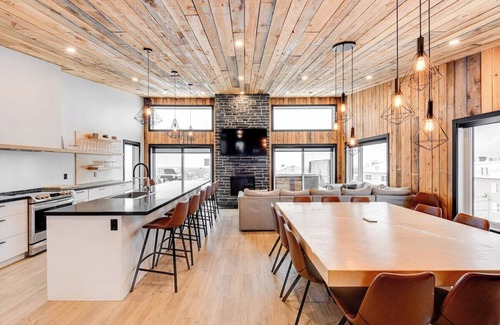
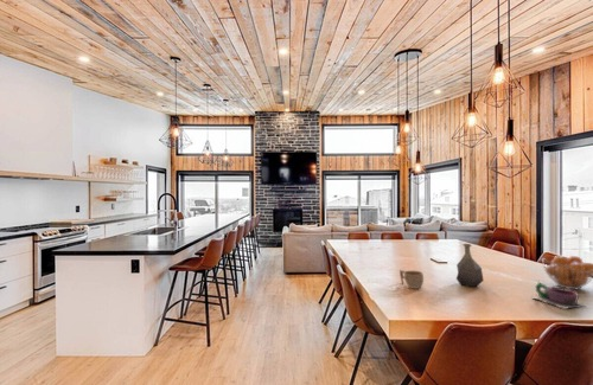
+ cup and saucer [531,281,587,310]
+ vase [455,243,485,288]
+ cup [398,269,425,290]
+ fruit basket [541,255,593,290]
